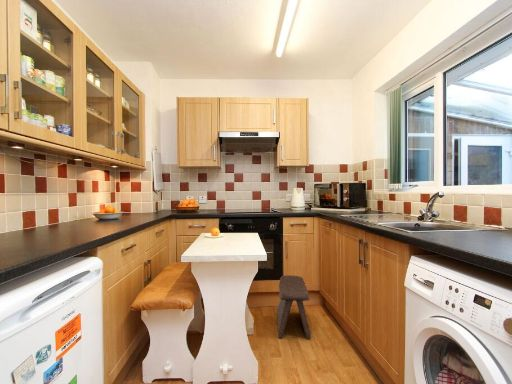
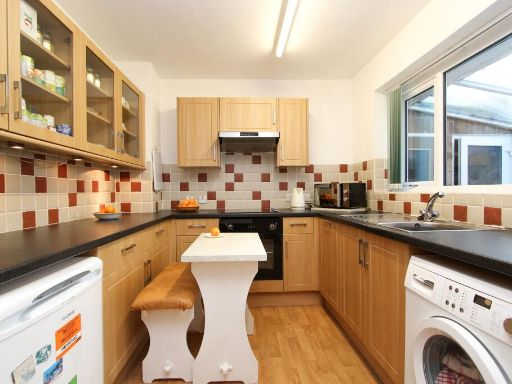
- stool [276,274,312,341]
